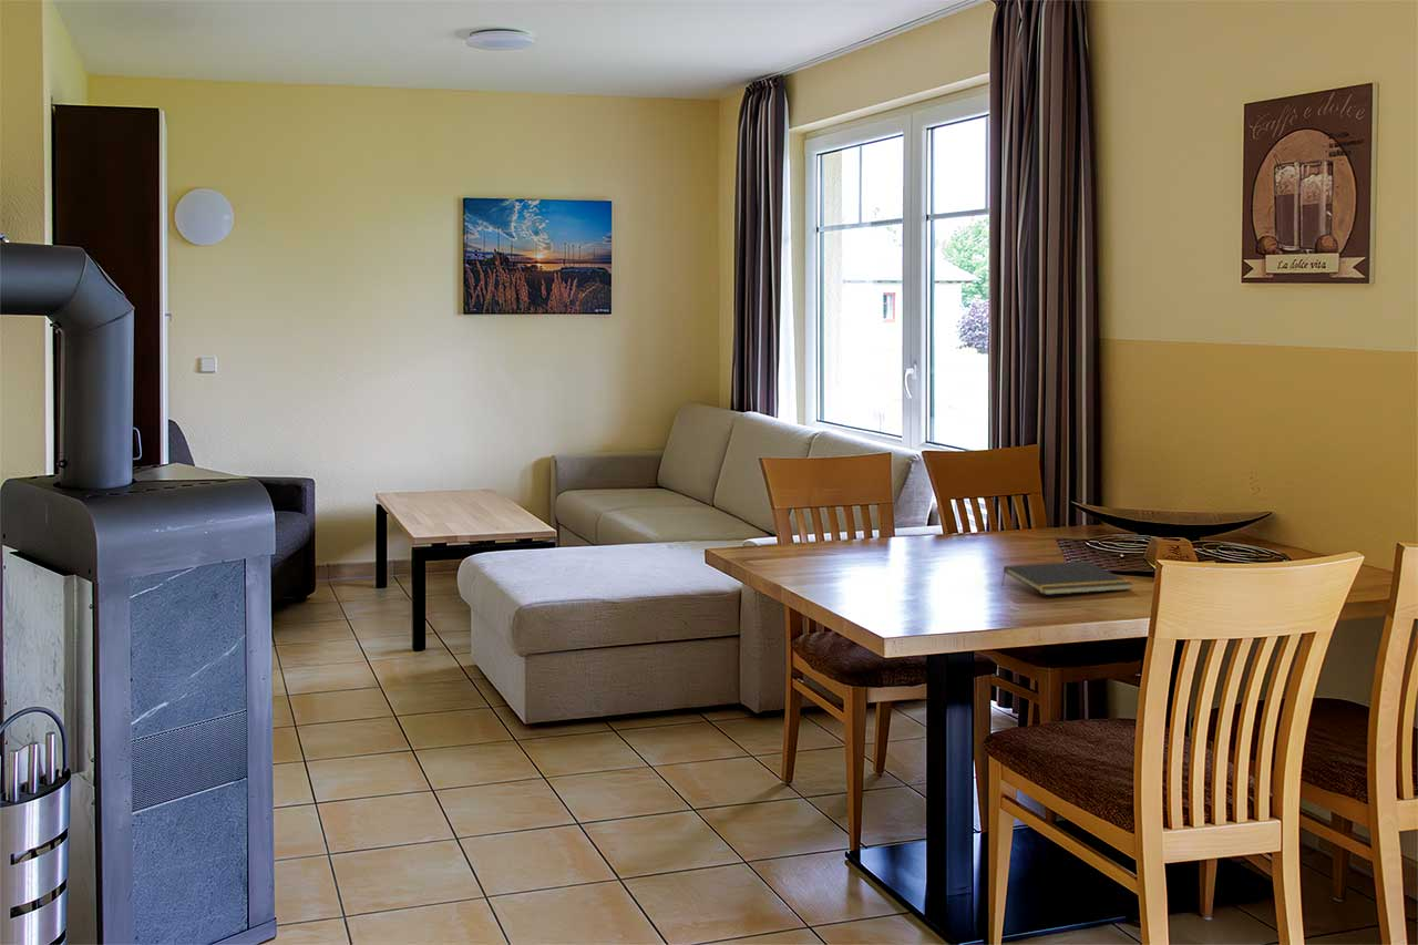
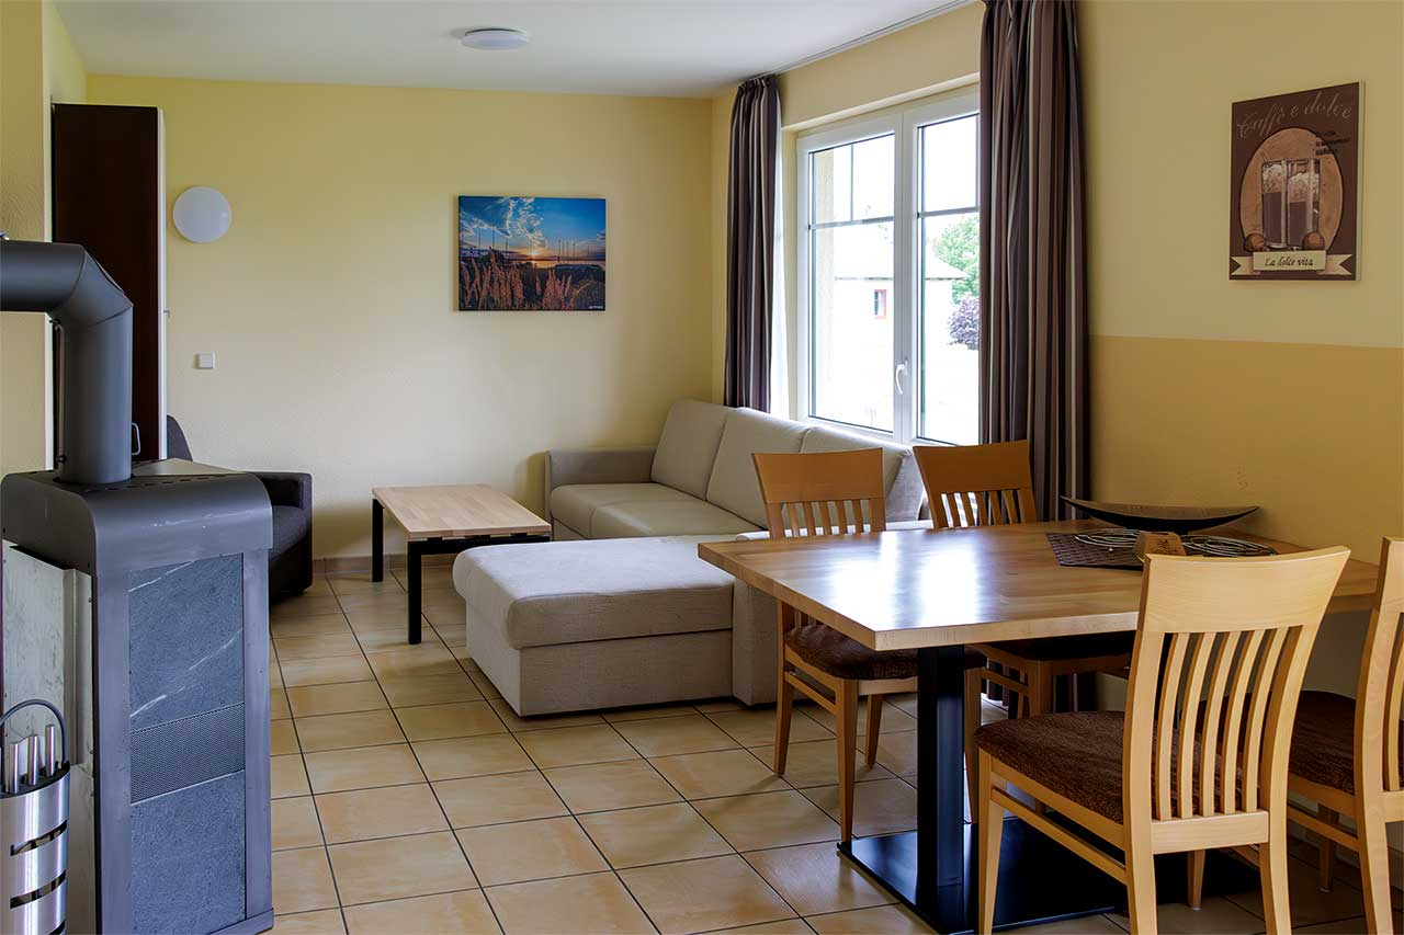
- notepad [1000,561,1133,596]
